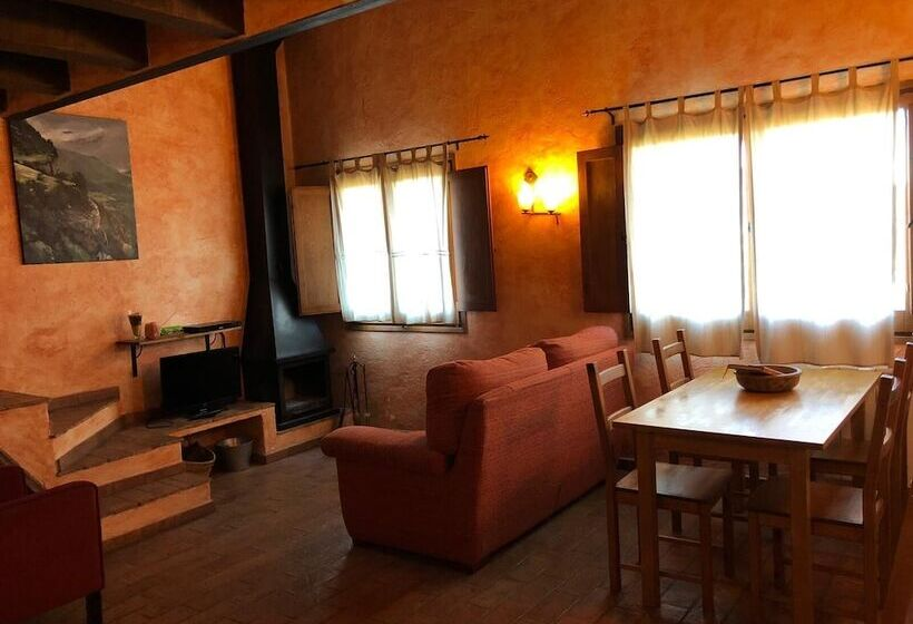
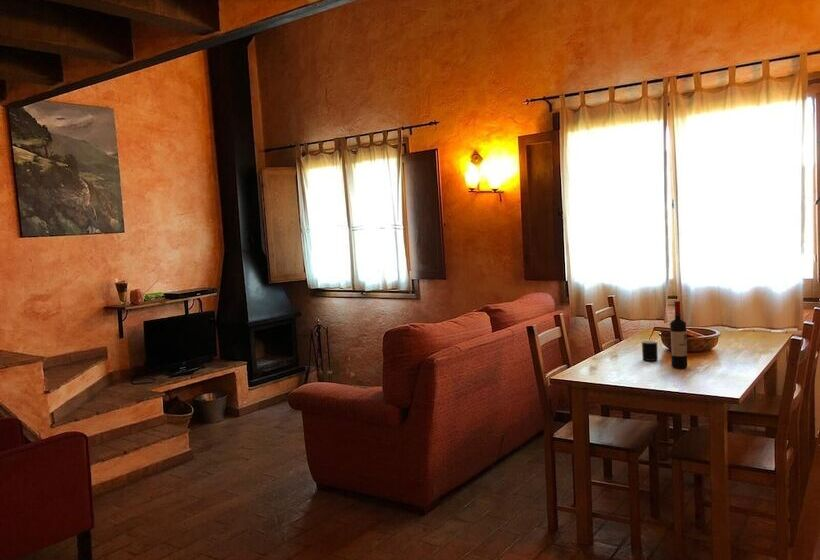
+ wine bottle [669,300,688,369]
+ cup [641,340,659,362]
